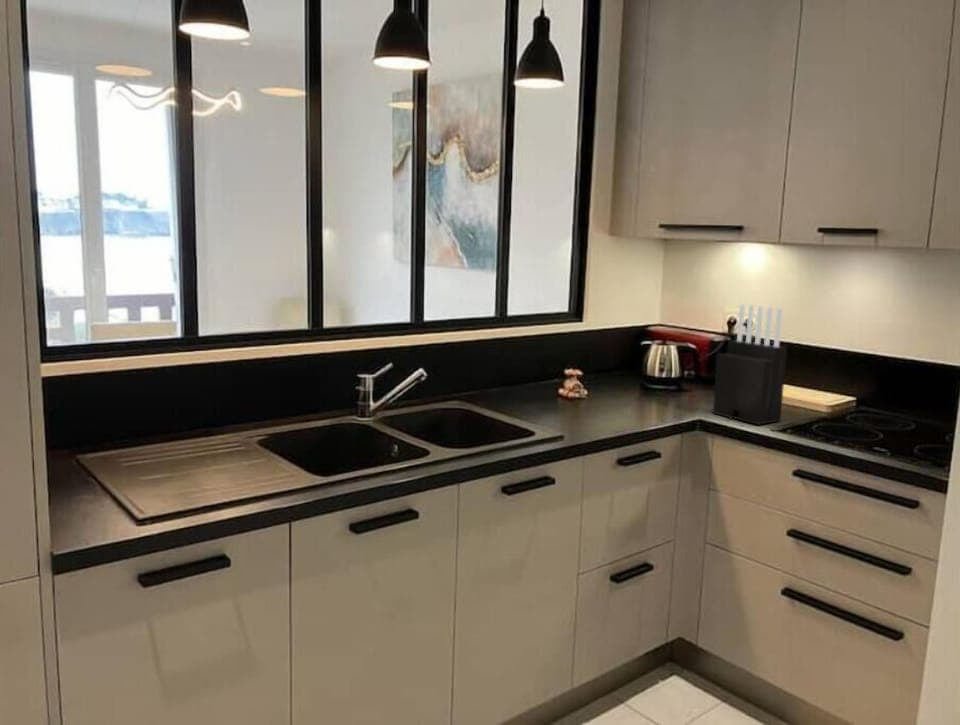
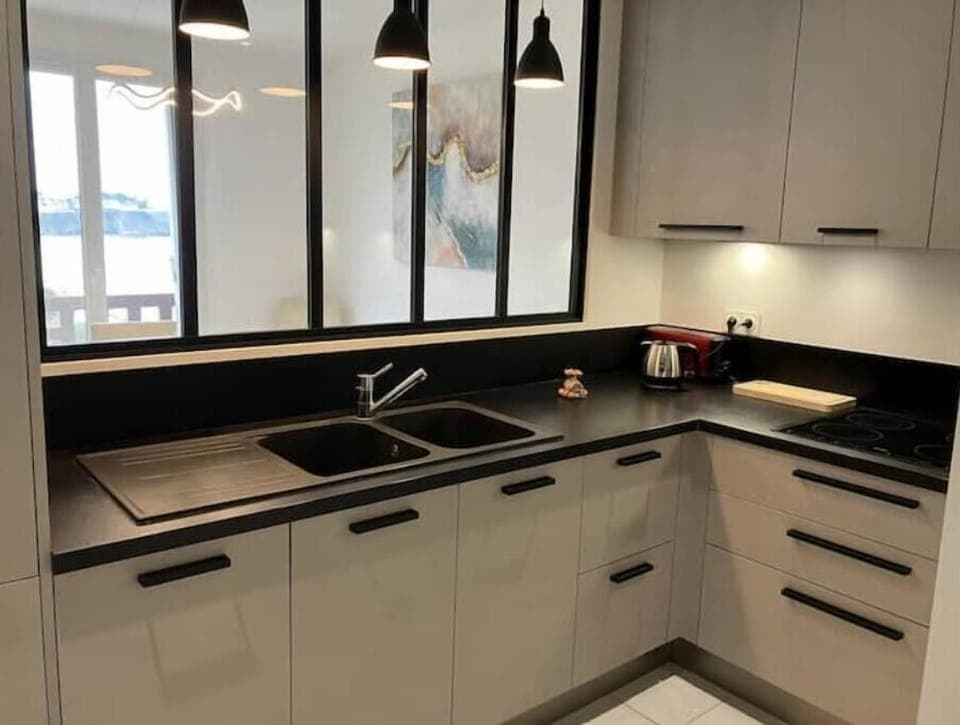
- knife block [712,303,788,426]
